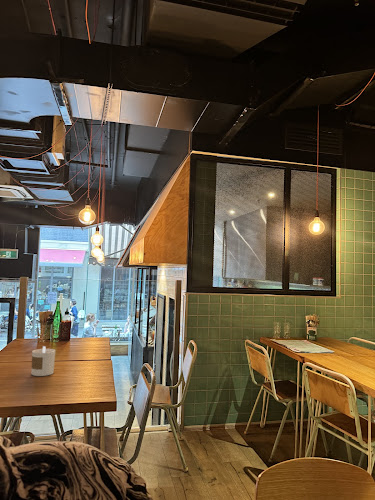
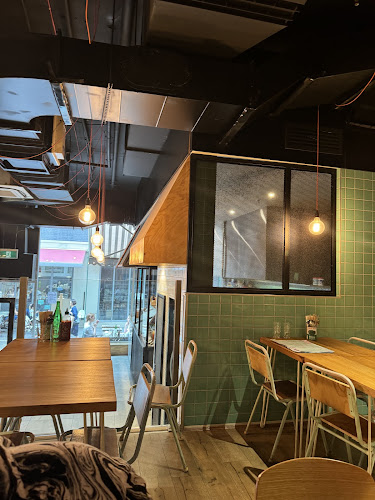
- candle [30,345,56,377]
